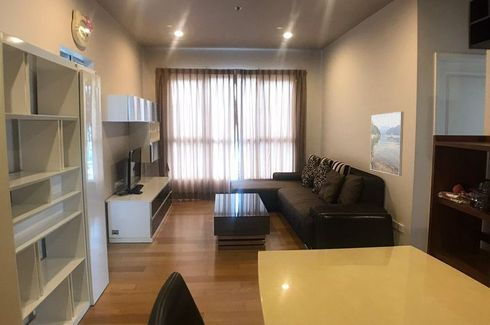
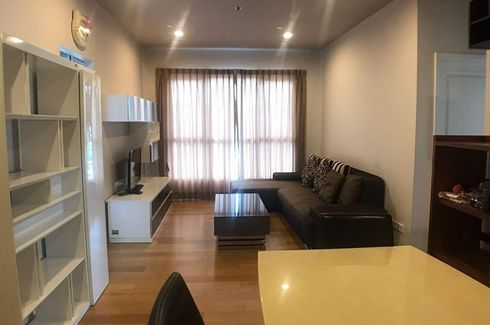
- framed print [369,111,405,177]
